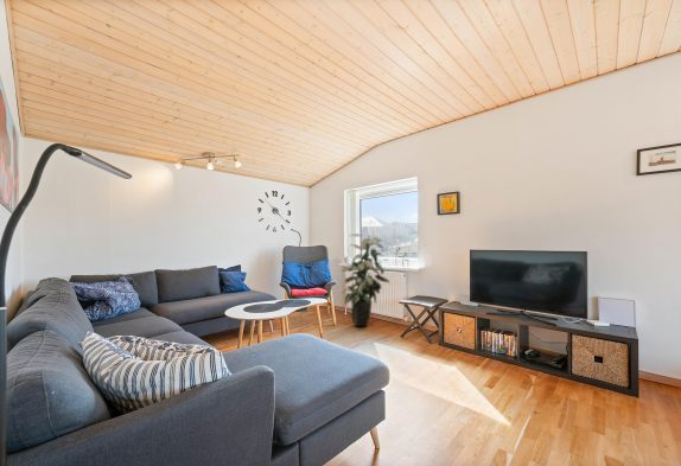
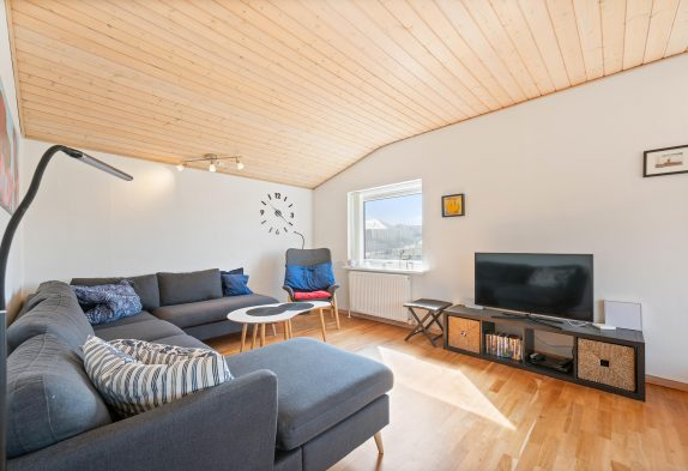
- indoor plant [340,232,390,327]
